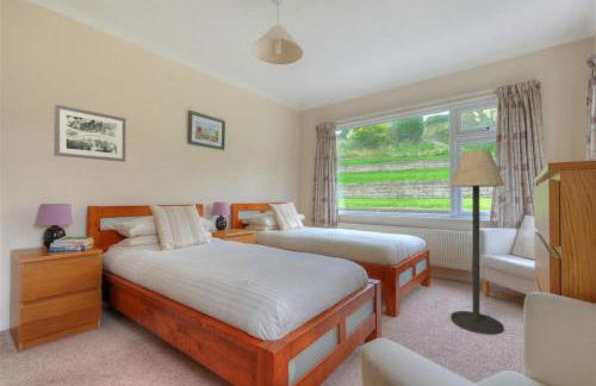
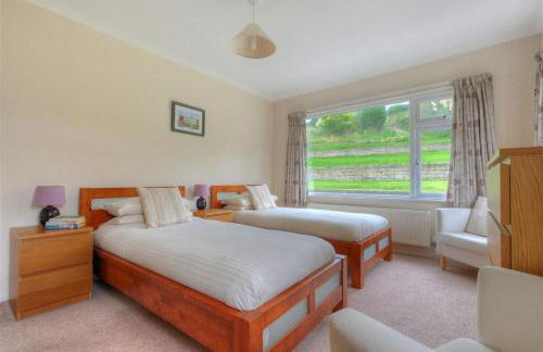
- floor lamp [449,149,505,336]
- wall art [52,104,126,163]
